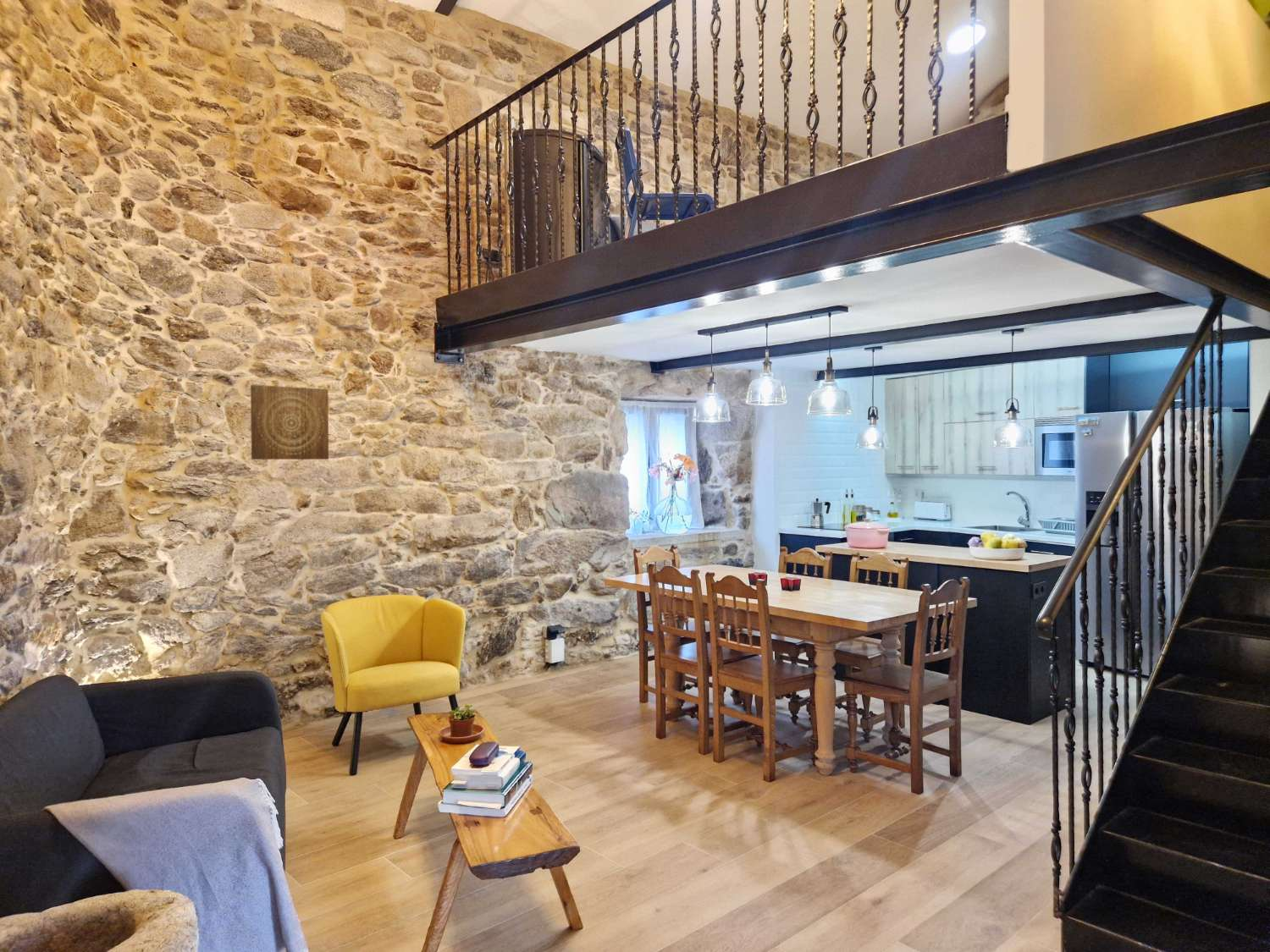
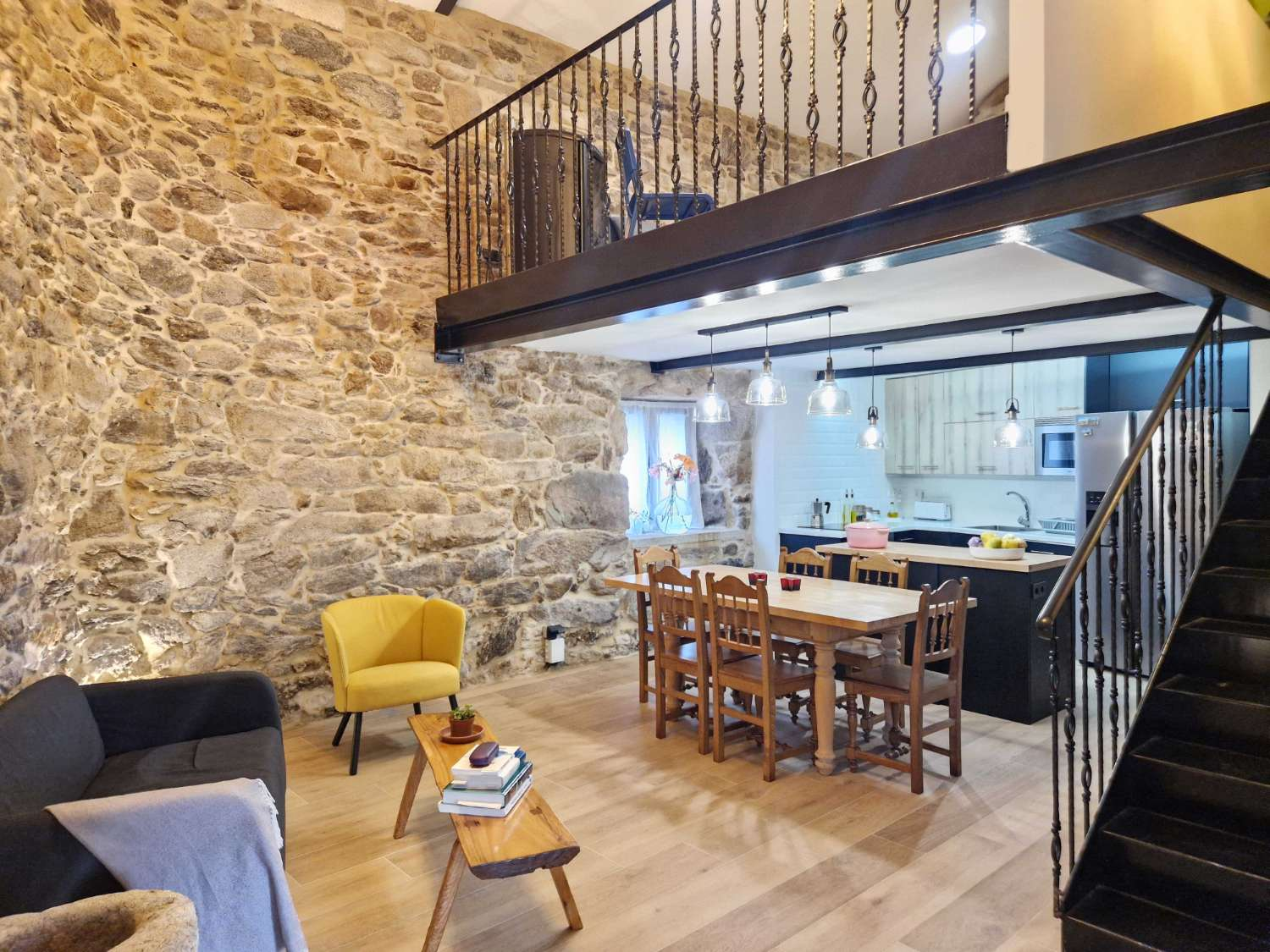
- wall art [250,384,329,460]
